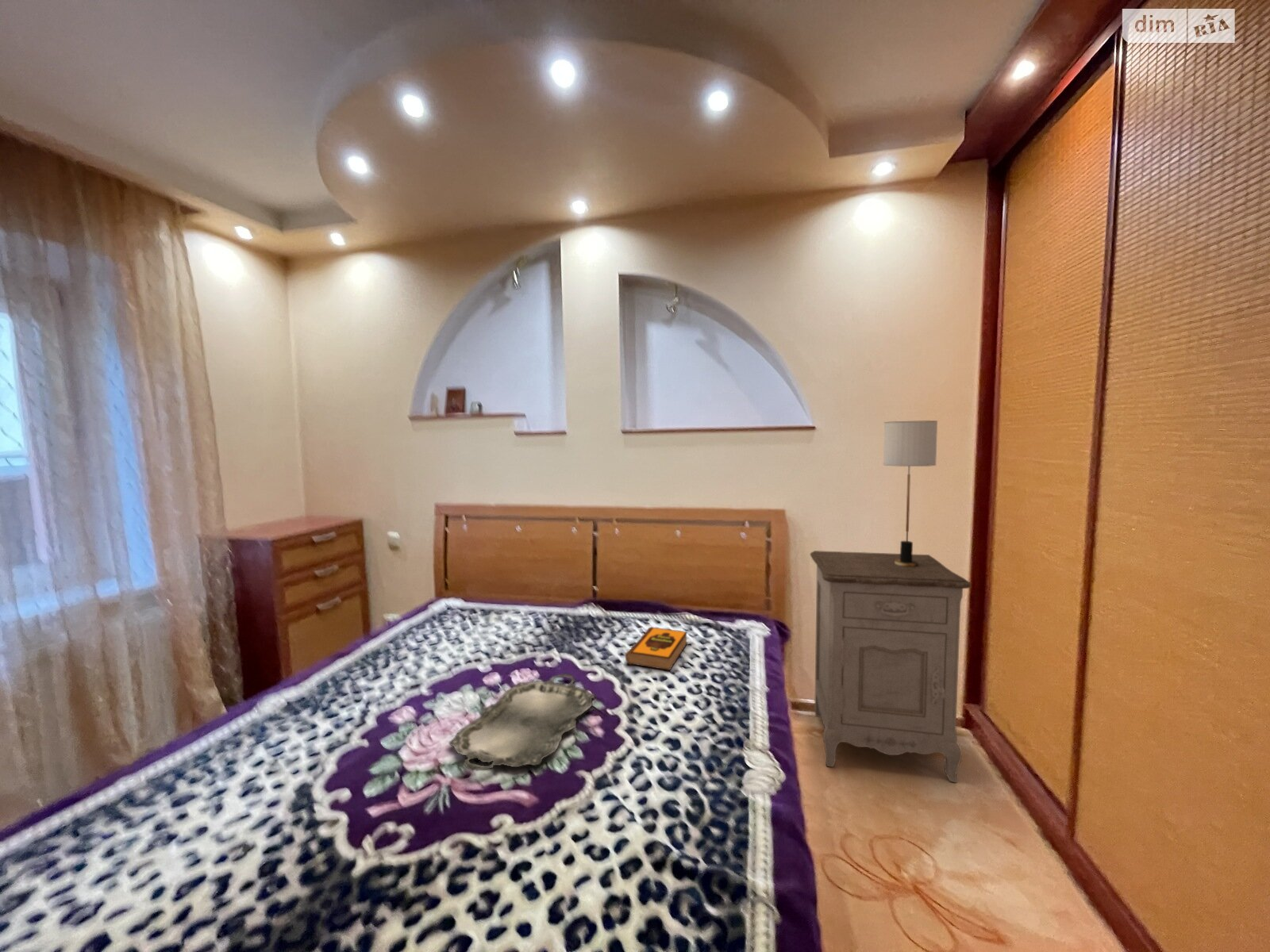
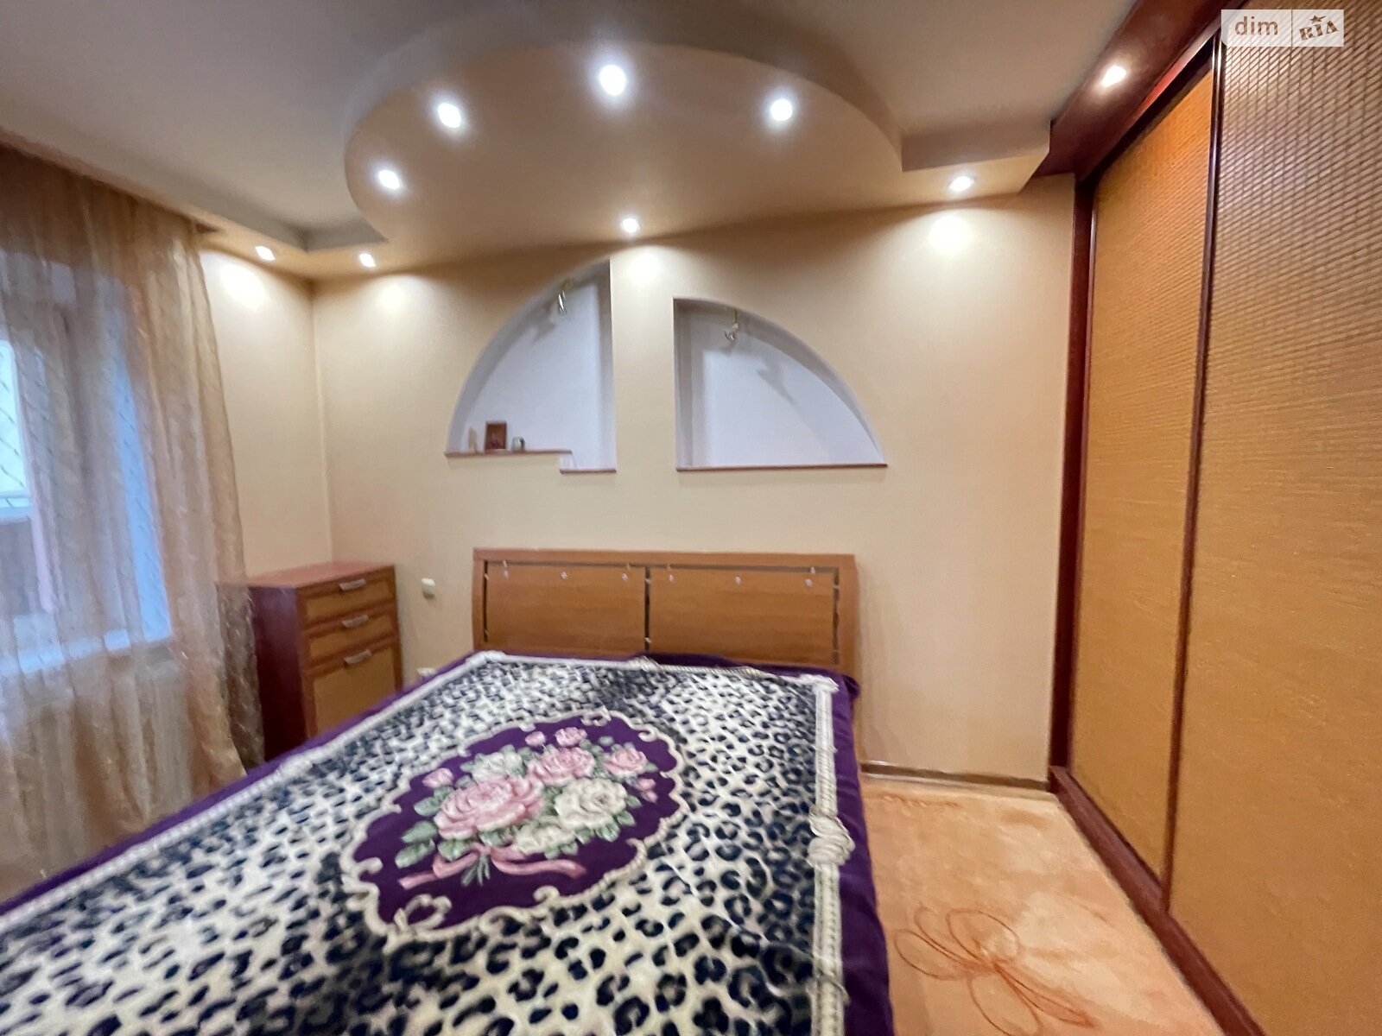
- hardback book [625,626,688,671]
- serving tray [448,673,596,771]
- table lamp [883,420,938,567]
- nightstand [810,550,972,783]
